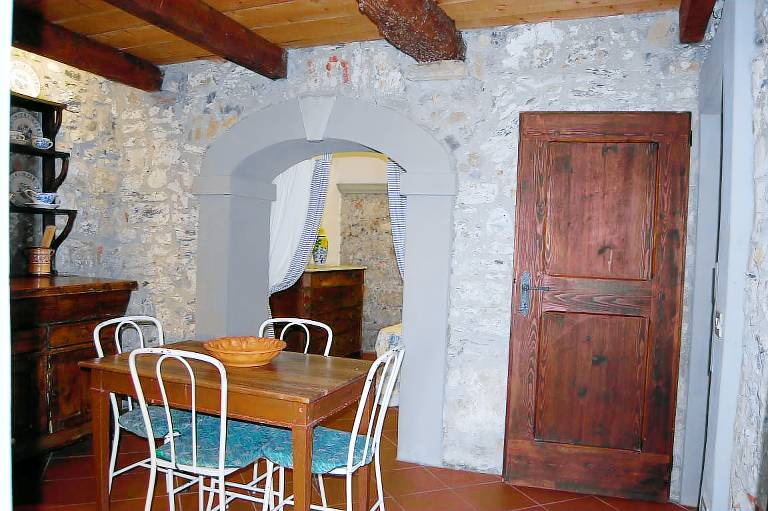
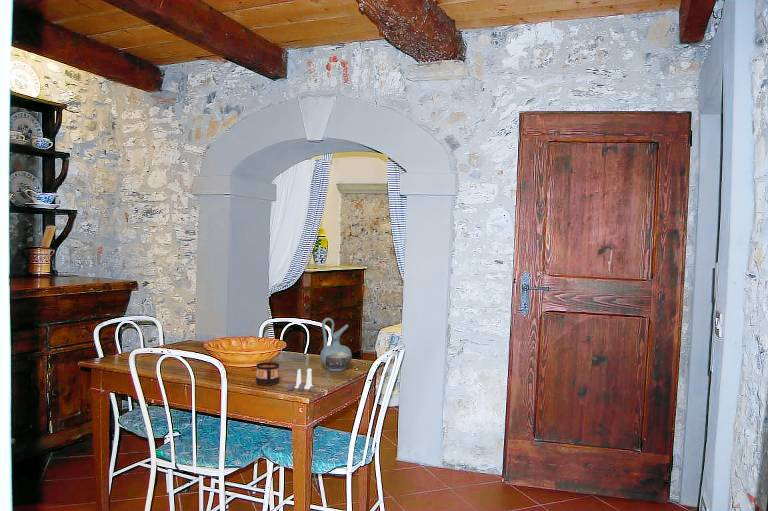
+ salt and pepper shaker set [287,368,317,393]
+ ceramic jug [319,317,353,372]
+ cup [255,361,280,386]
